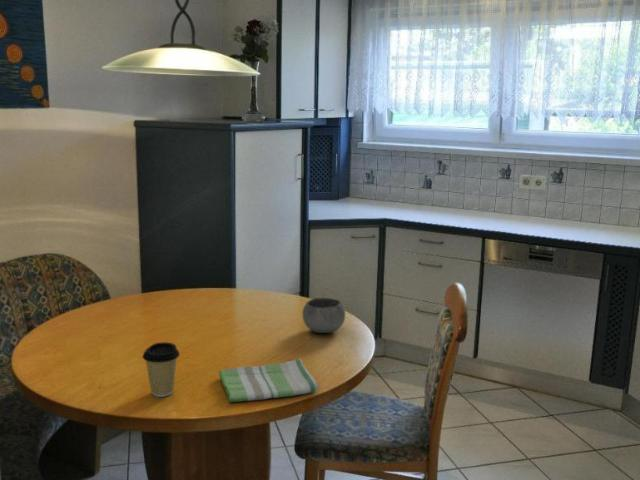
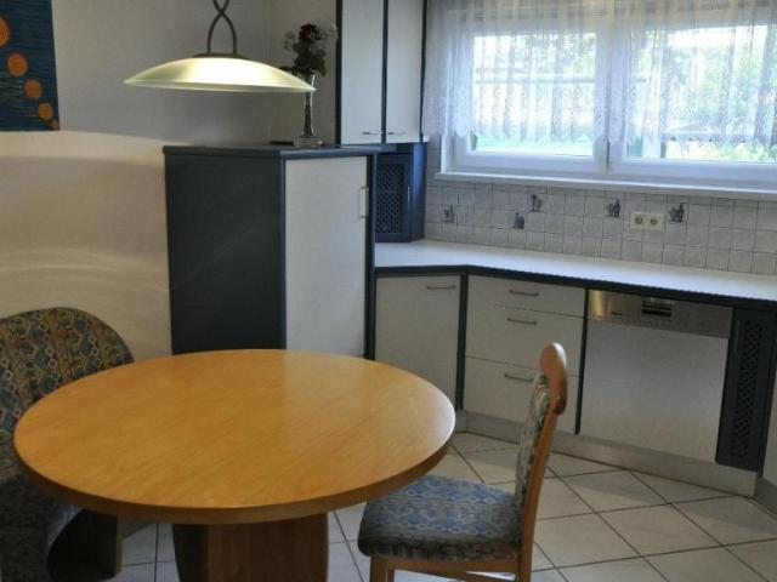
- coffee cup [142,341,181,398]
- bowl [302,297,346,334]
- dish towel [218,358,319,404]
